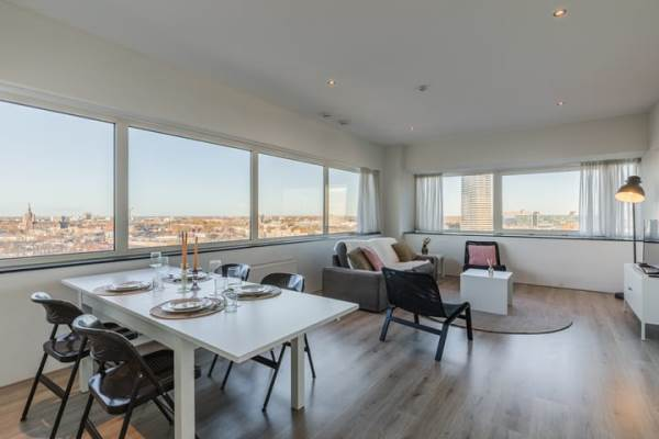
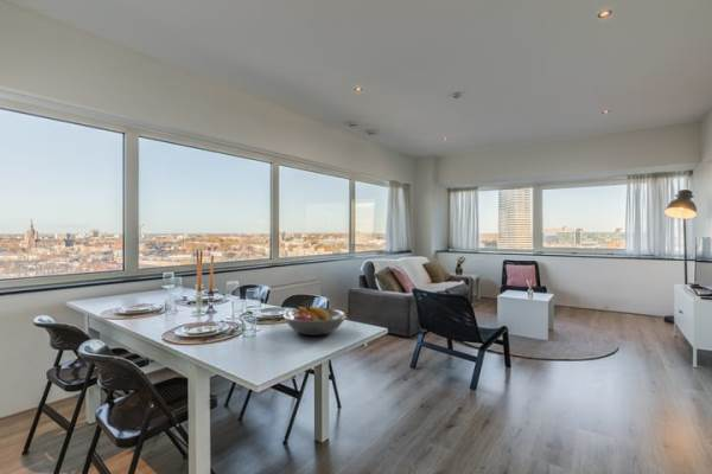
+ fruit bowl [282,306,348,337]
